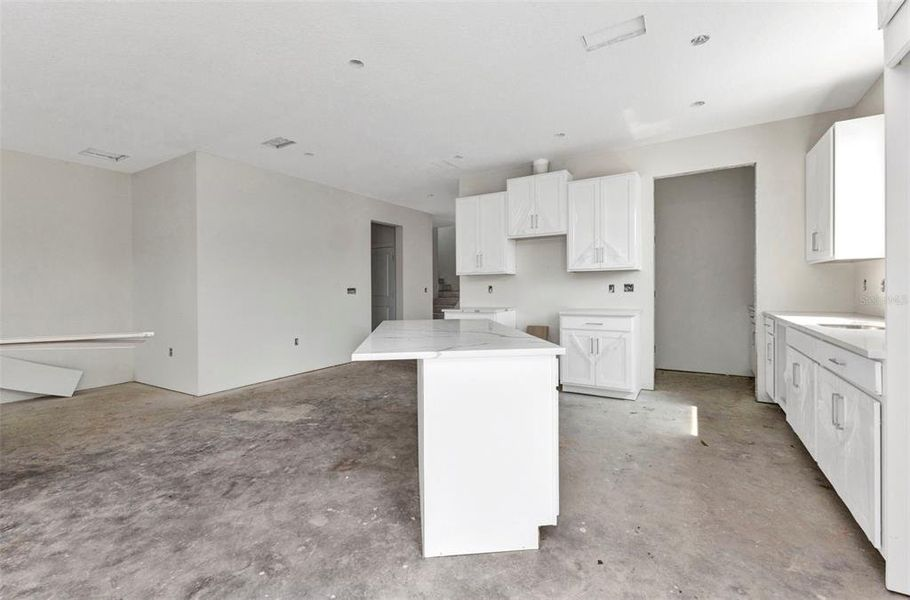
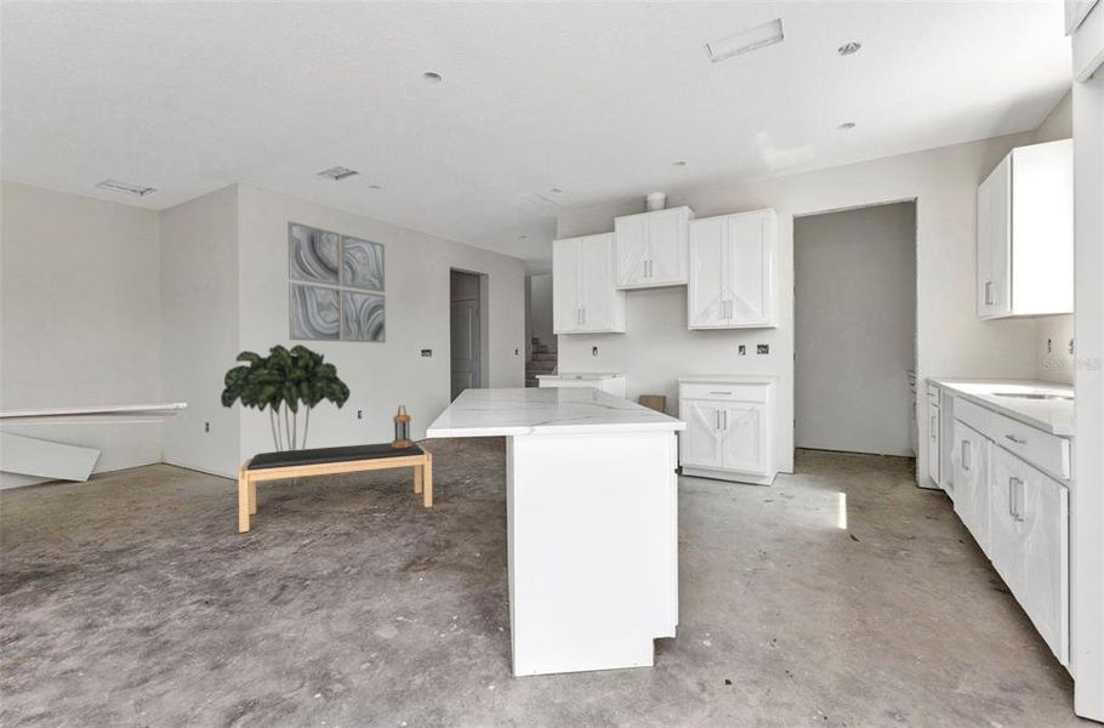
+ indoor plant [220,343,352,487]
+ bench [237,442,433,534]
+ lantern [391,404,414,448]
+ wall art [286,220,387,345]
